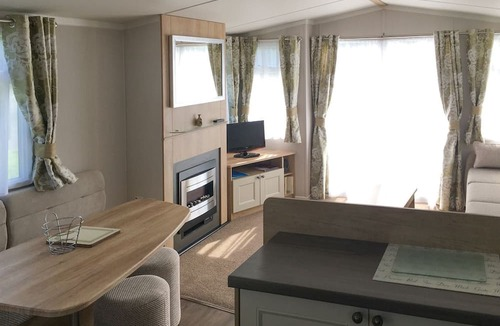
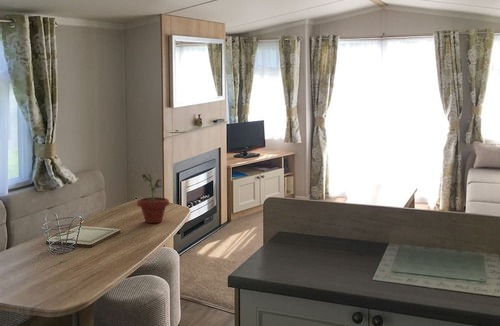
+ potted plant [136,172,170,224]
